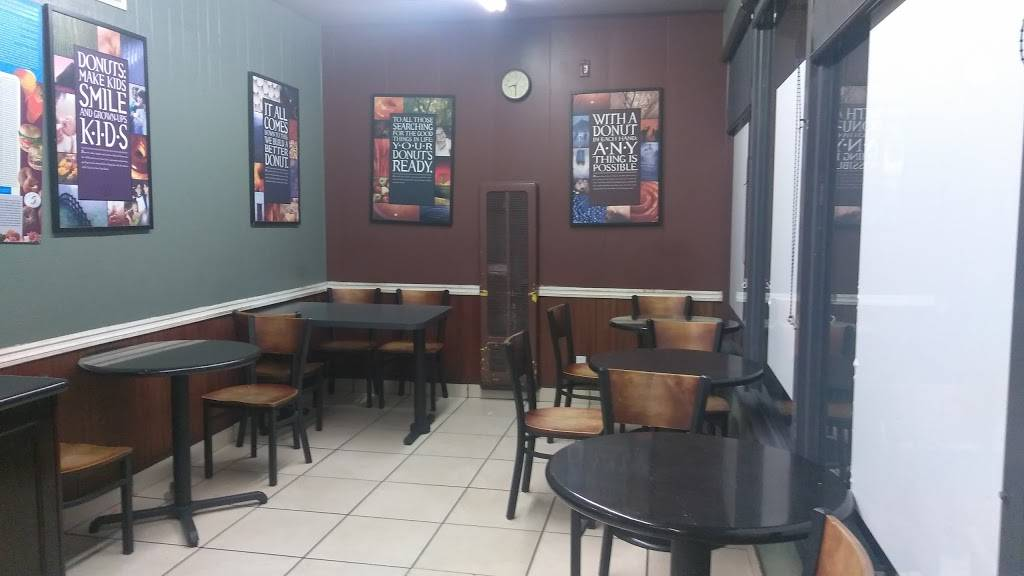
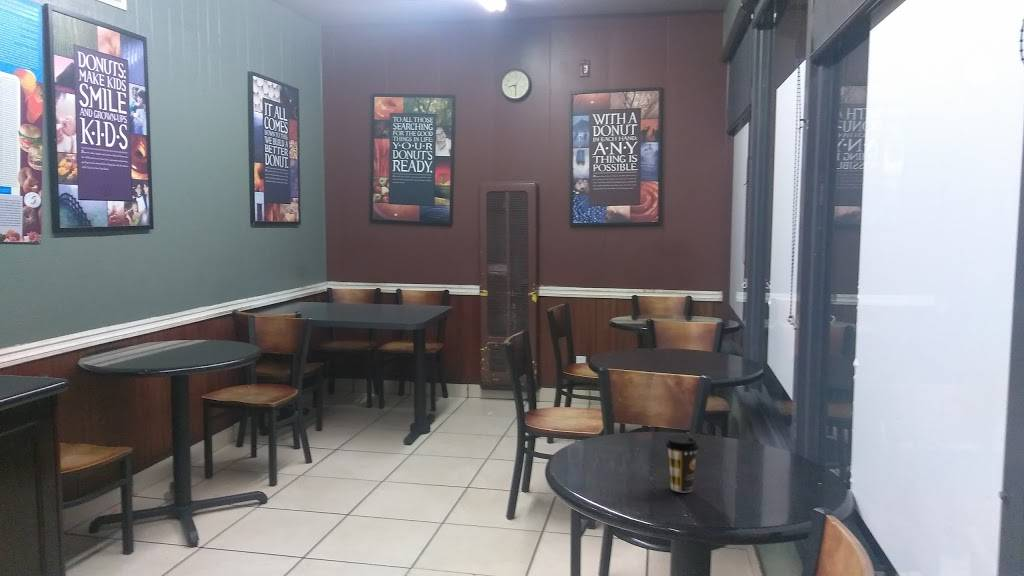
+ coffee cup [665,435,700,493]
